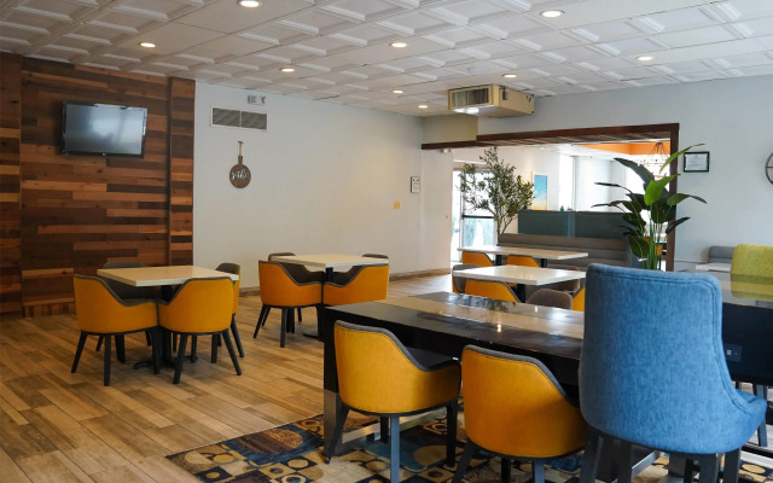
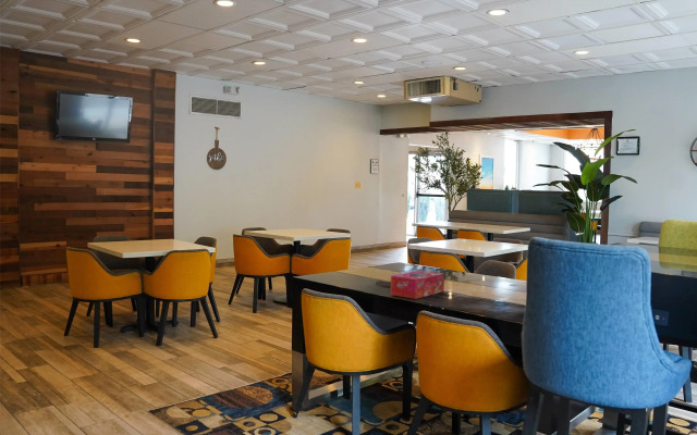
+ tissue box [390,270,445,300]
